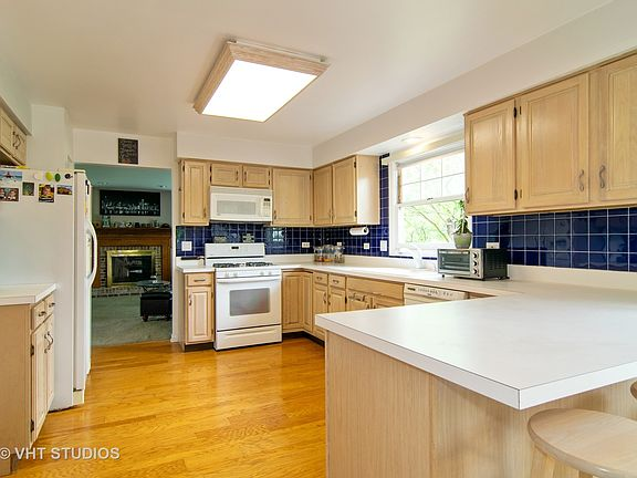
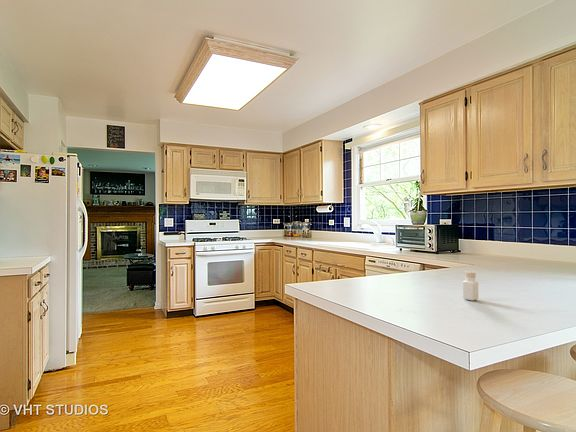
+ pepper shaker [461,270,479,302]
